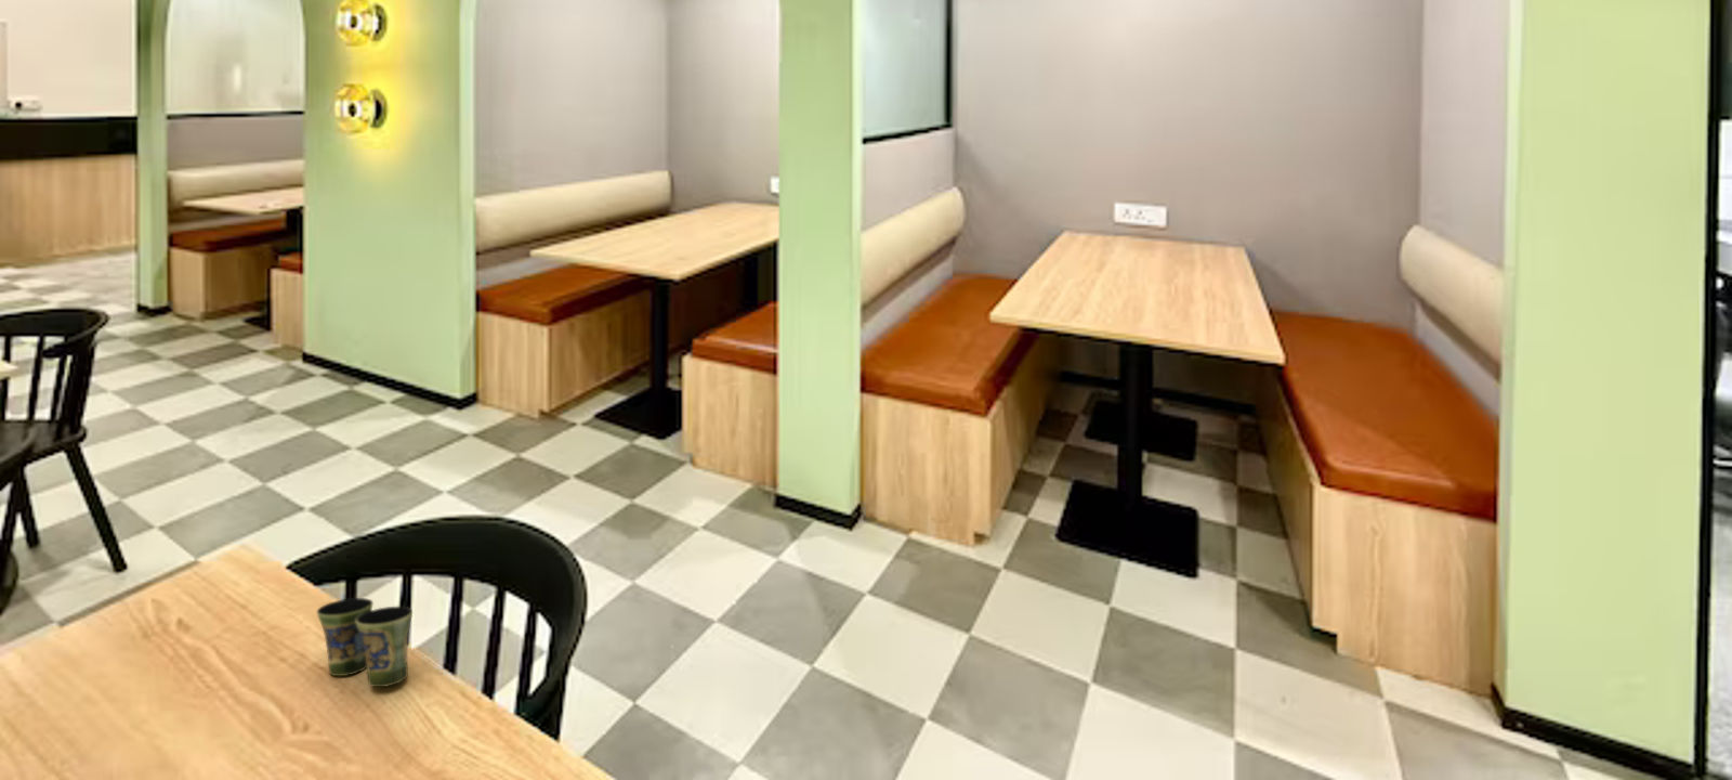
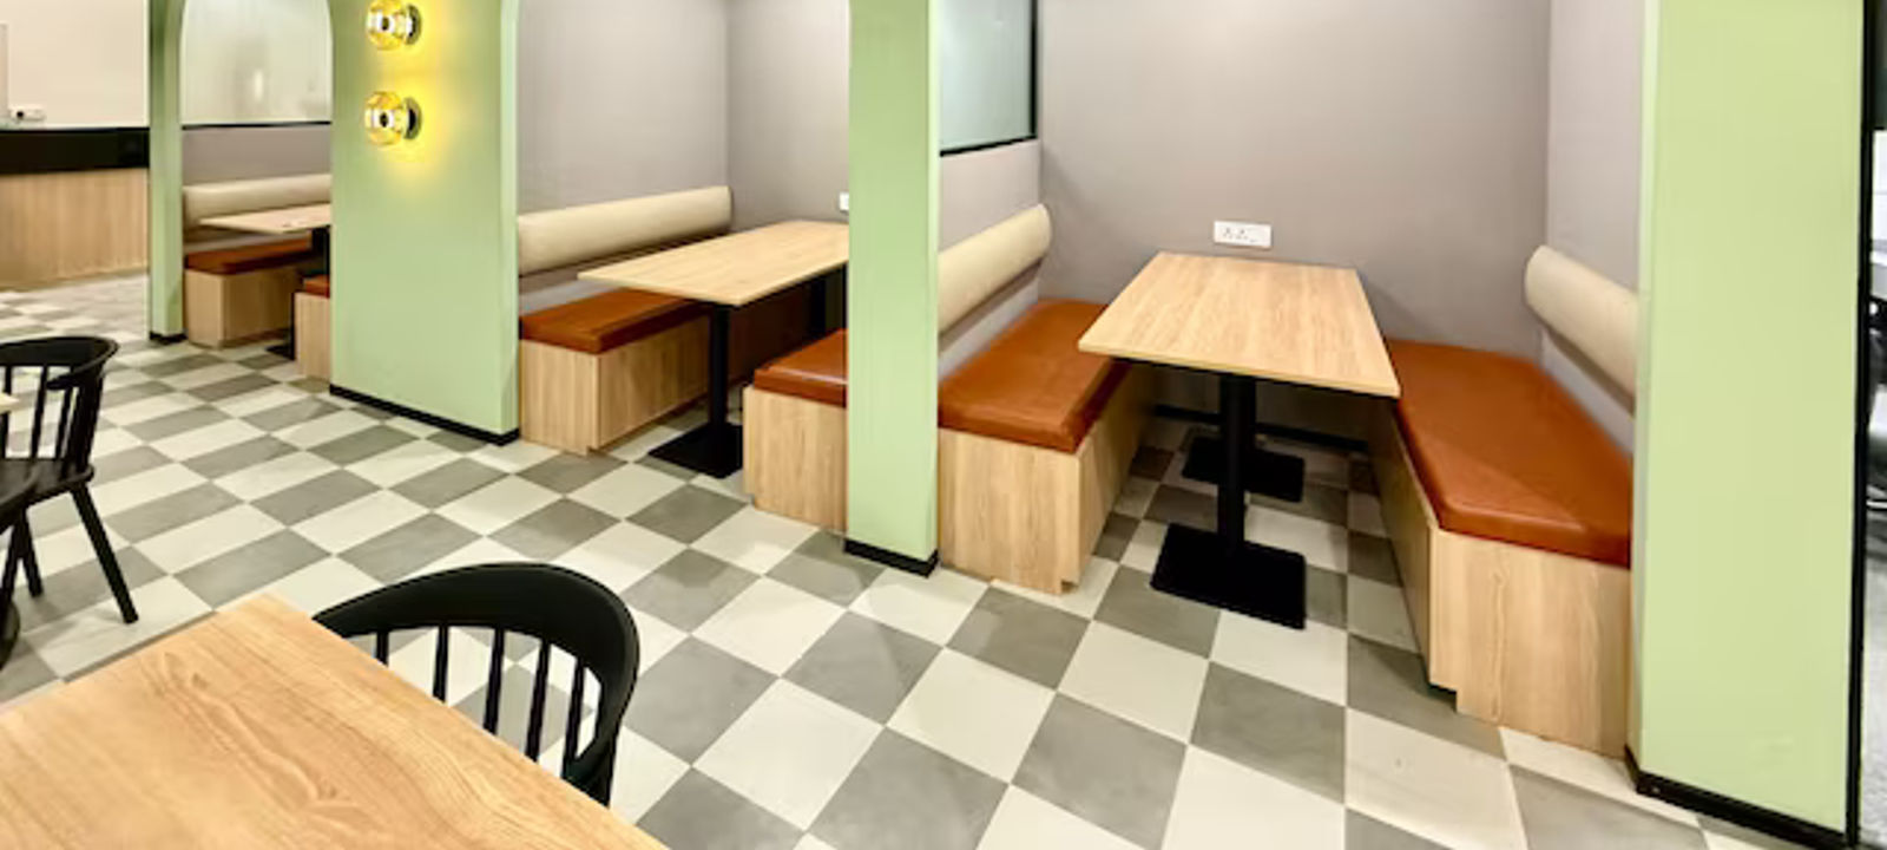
- cup [315,597,413,688]
